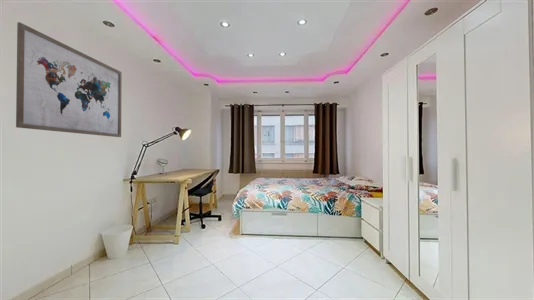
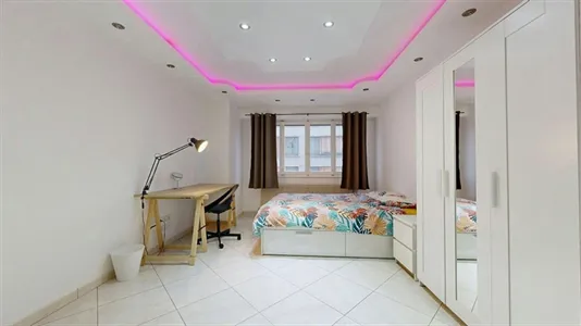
- wall art [15,21,123,138]
